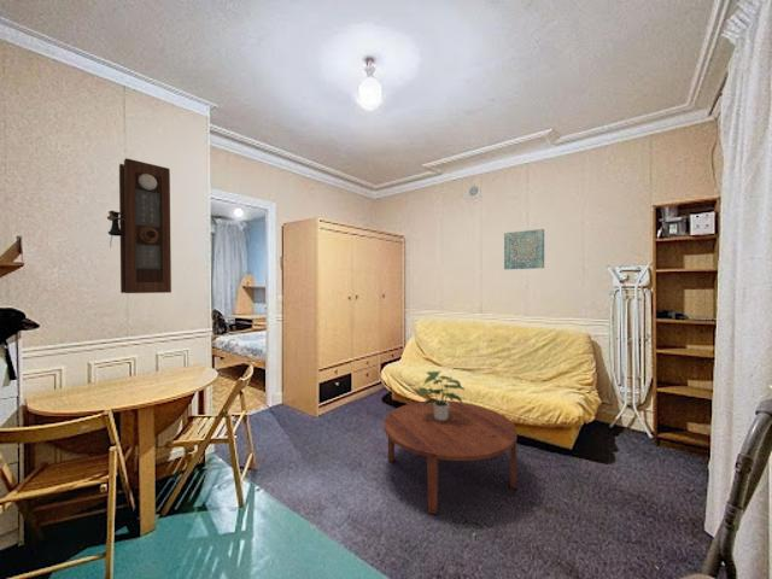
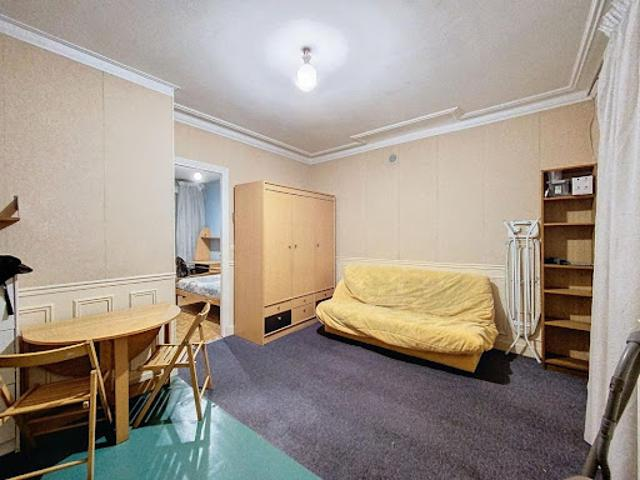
- wall art [503,228,545,270]
- potted plant [417,369,466,421]
- pendulum clock [106,157,172,294]
- coffee table [382,399,519,515]
